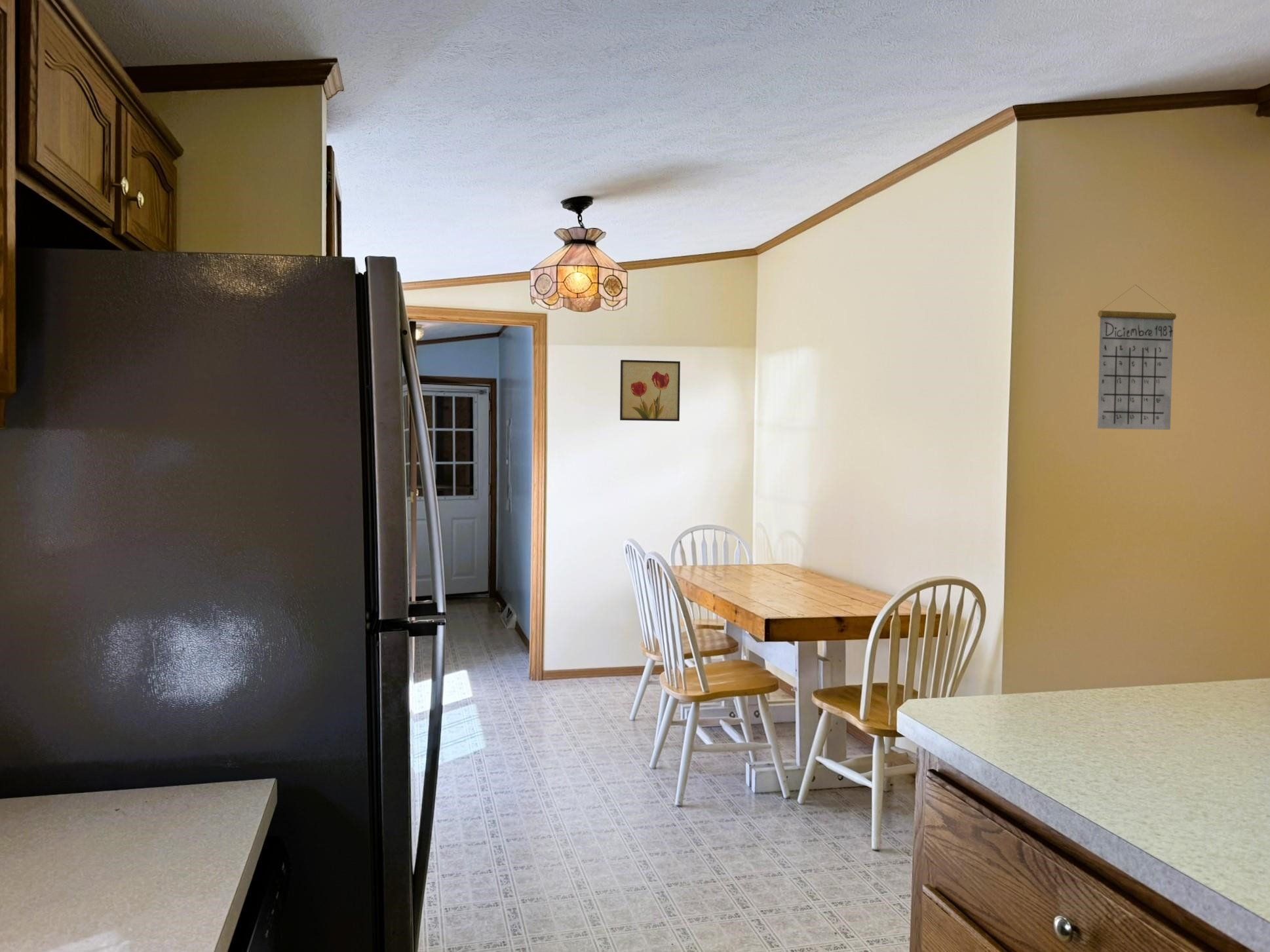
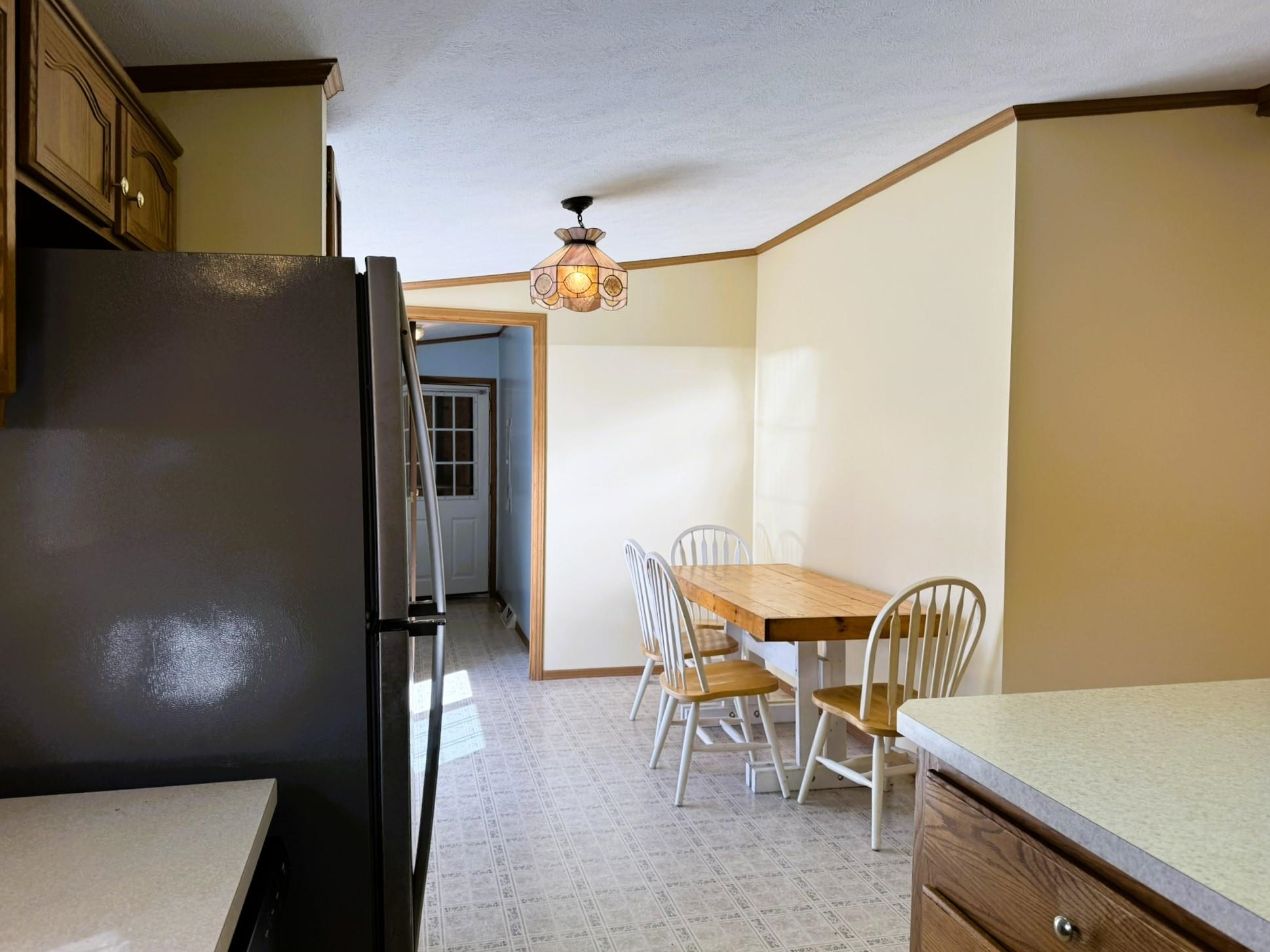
- wall art [619,359,681,422]
- calendar [1096,284,1177,430]
